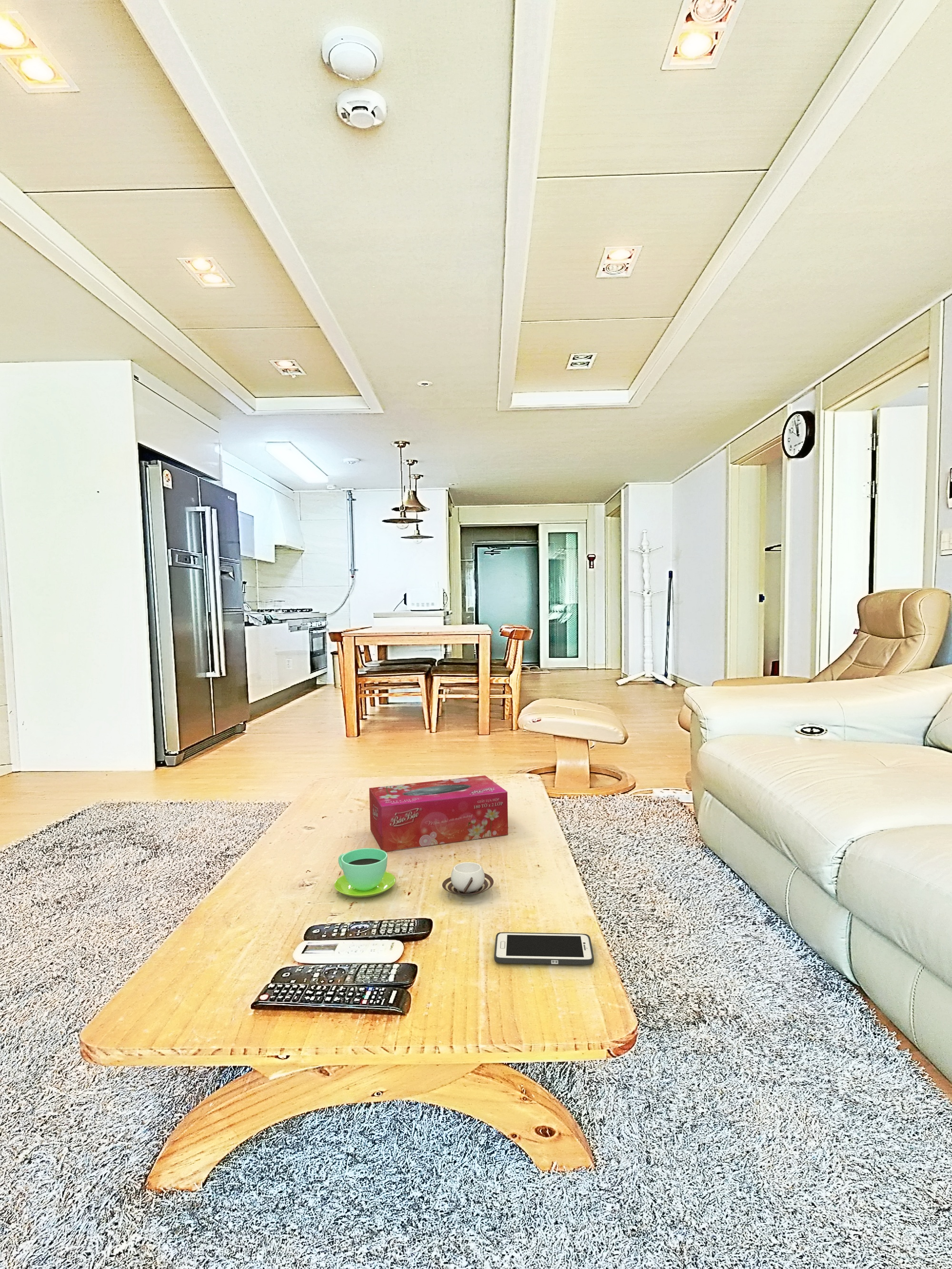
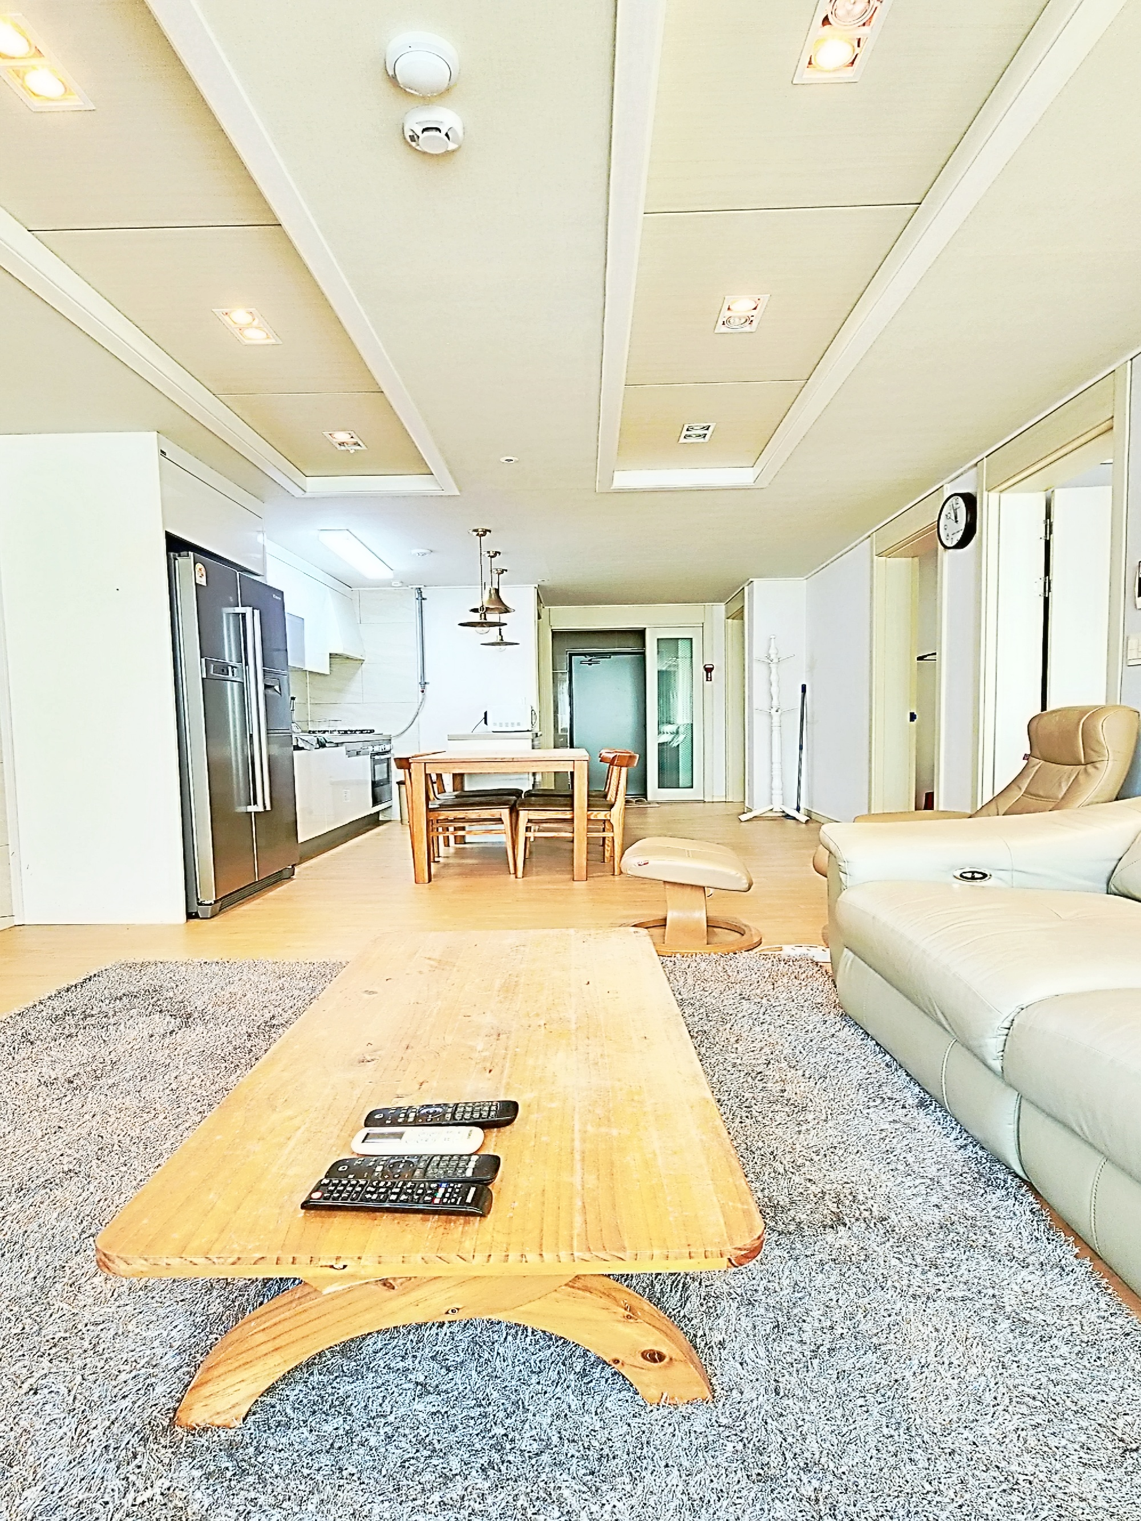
- cup [442,862,494,896]
- tissue box [369,775,508,852]
- cell phone [494,932,595,965]
- cup [334,848,396,898]
